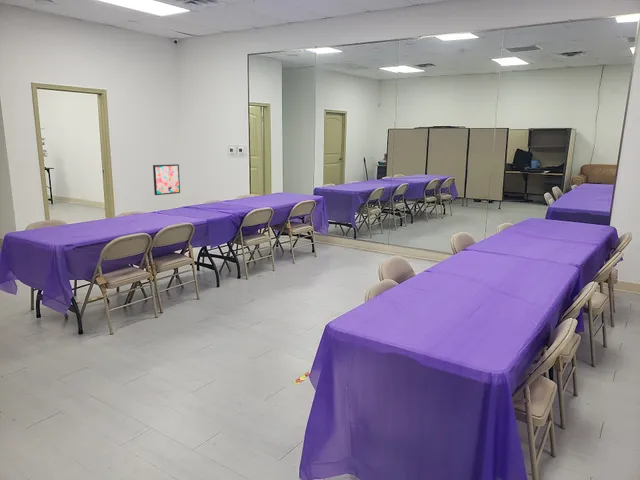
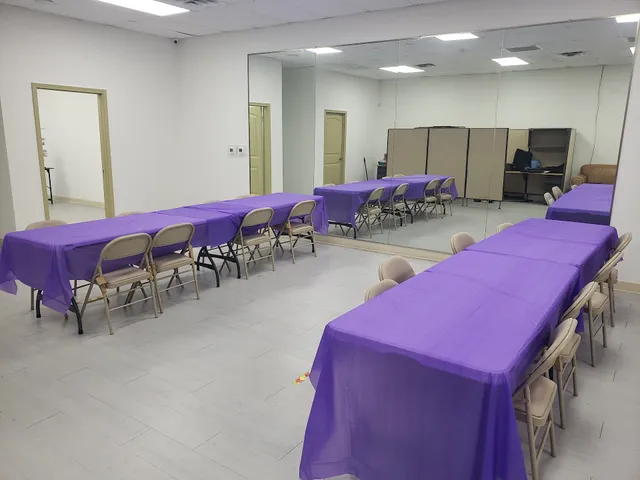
- wall art [152,163,181,196]
